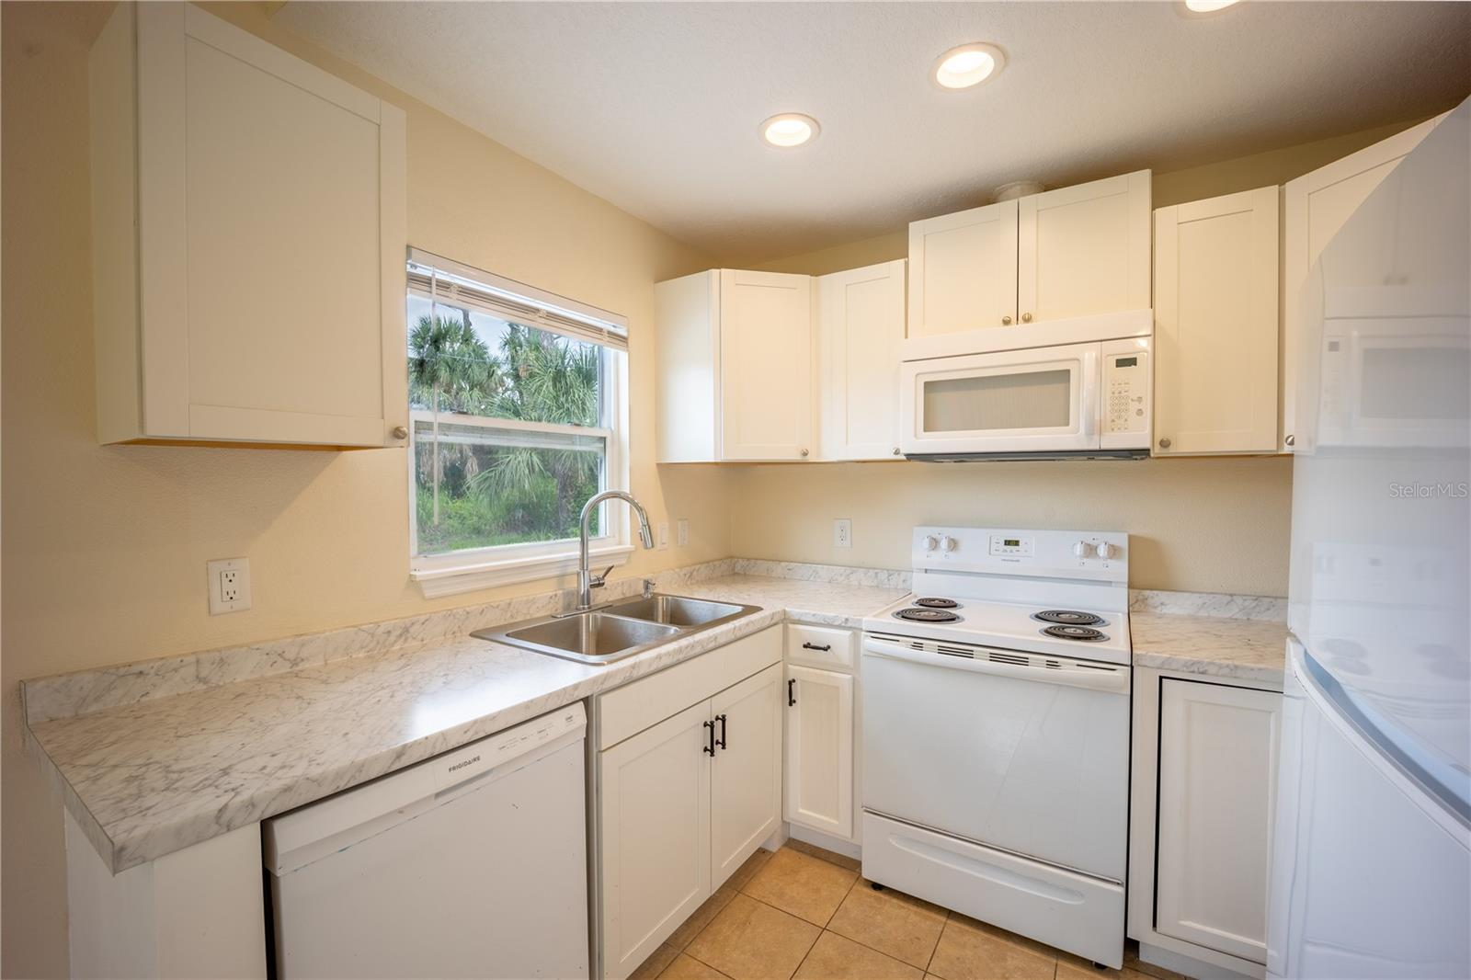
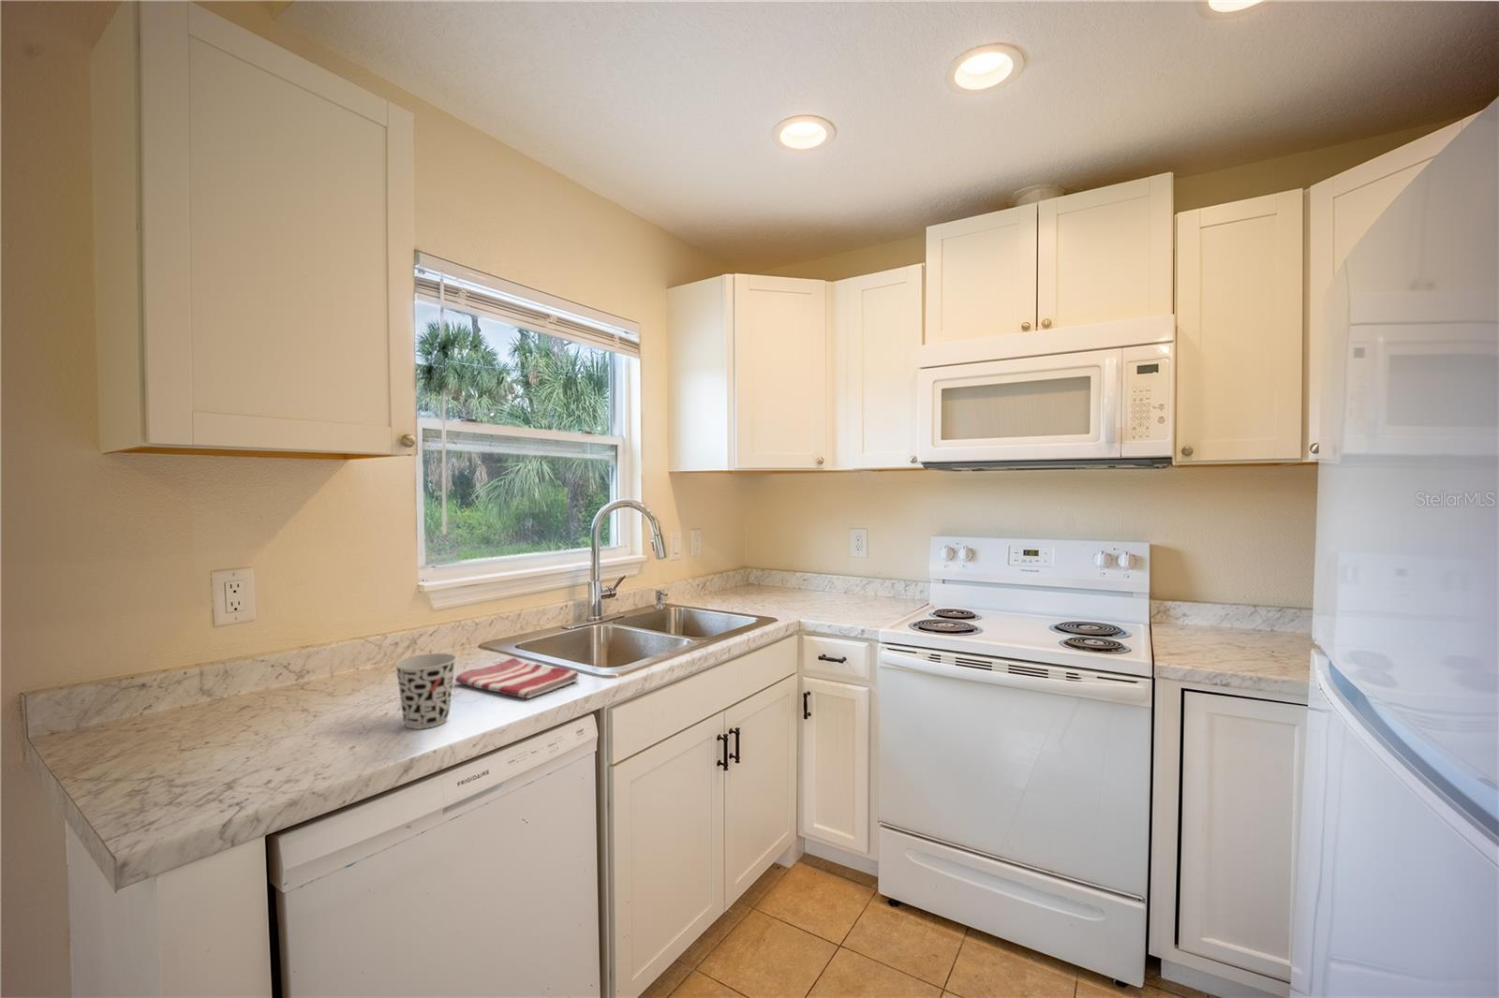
+ cup [393,653,457,731]
+ dish towel [455,656,580,699]
